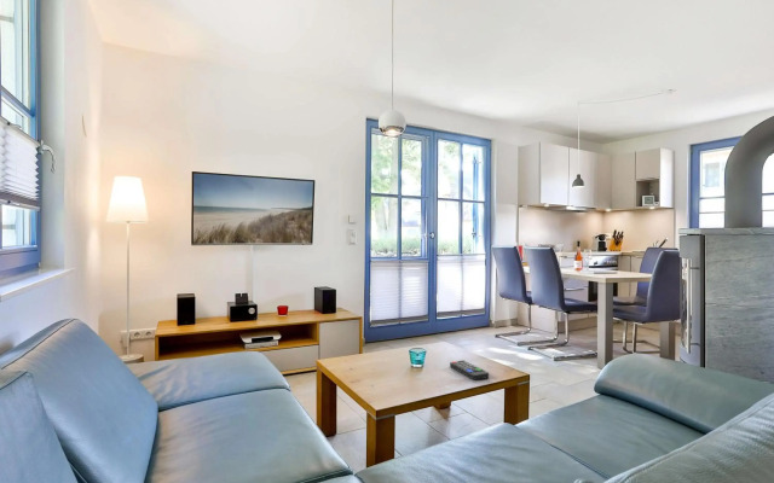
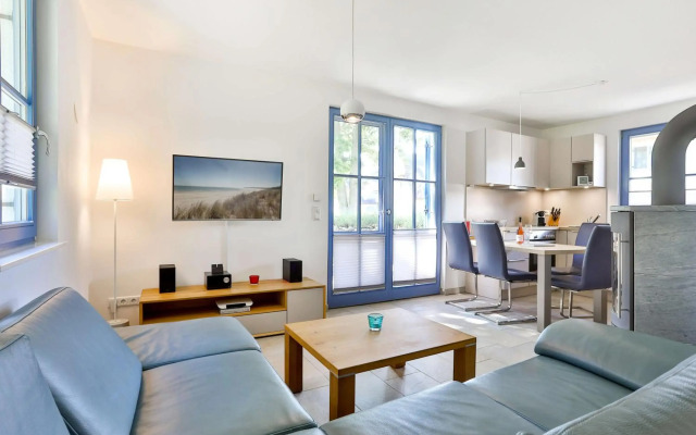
- remote control [449,359,490,382]
